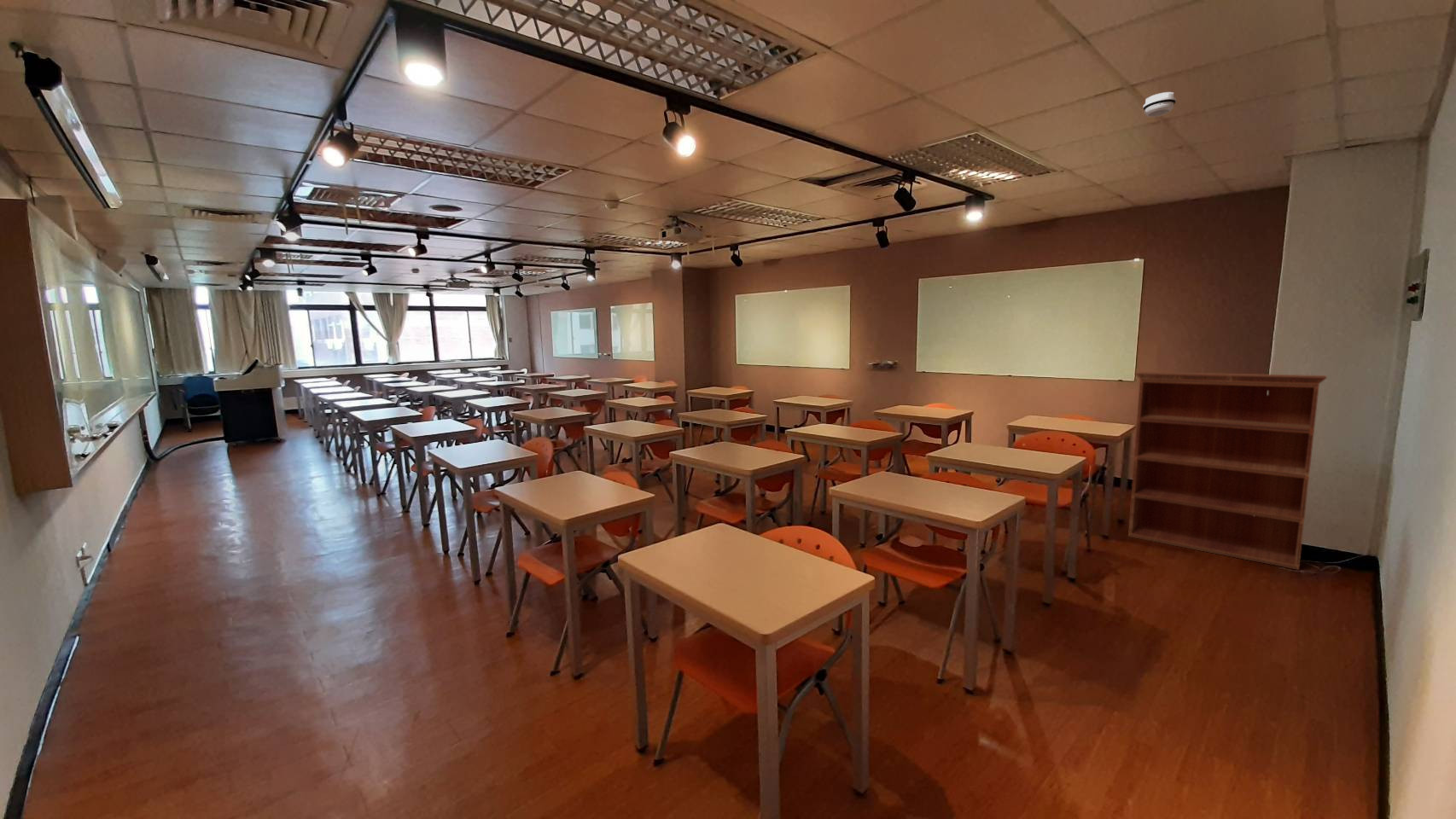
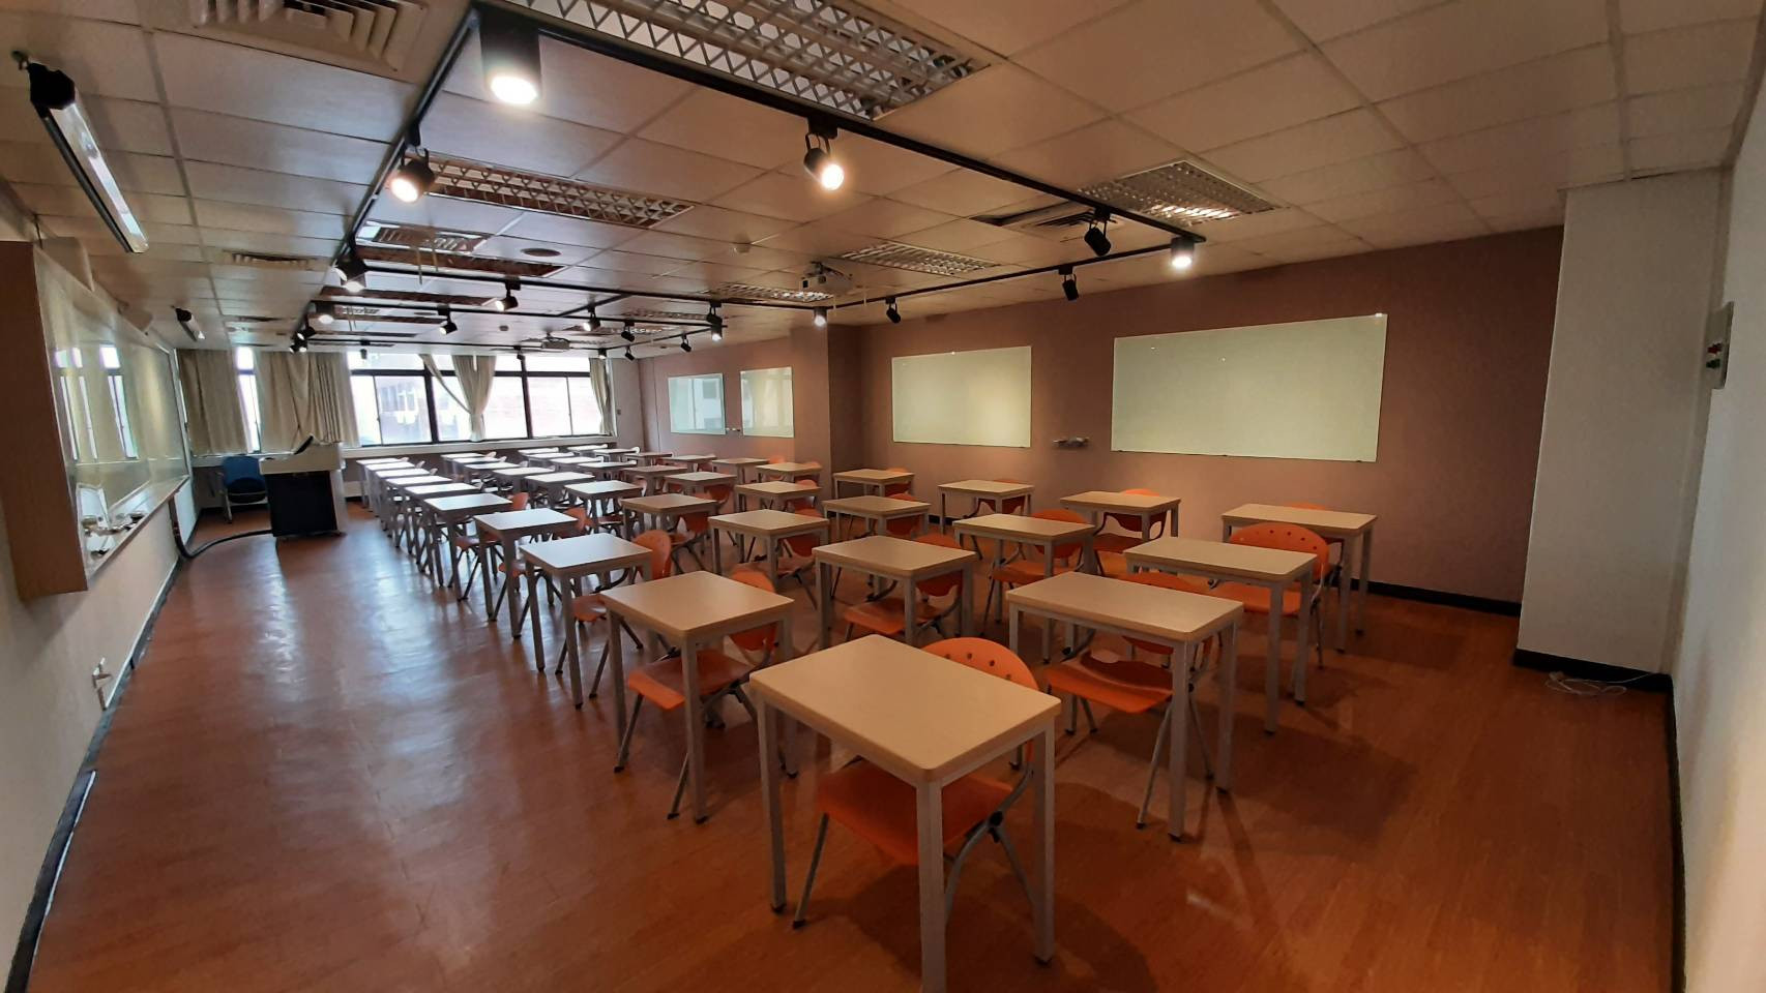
- smoke detector [1142,91,1177,118]
- bookcase [1127,371,1328,571]
